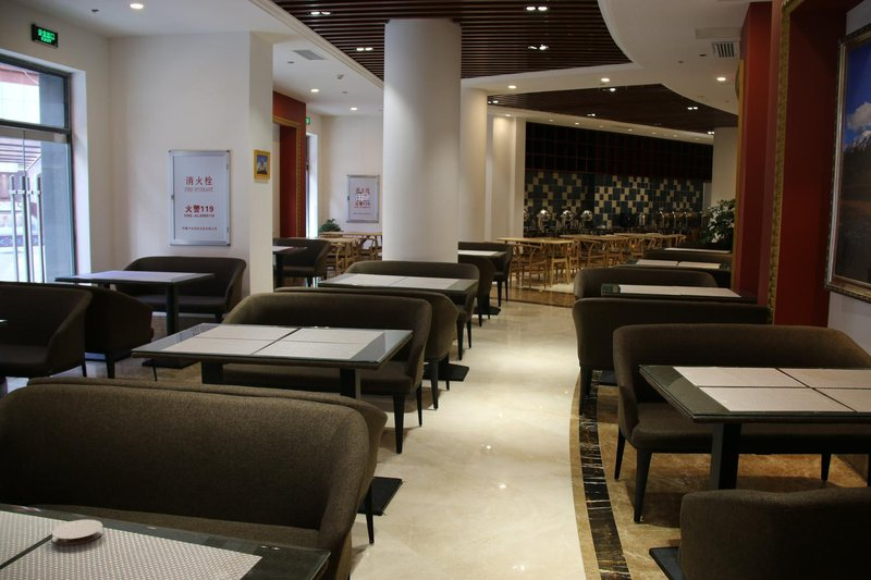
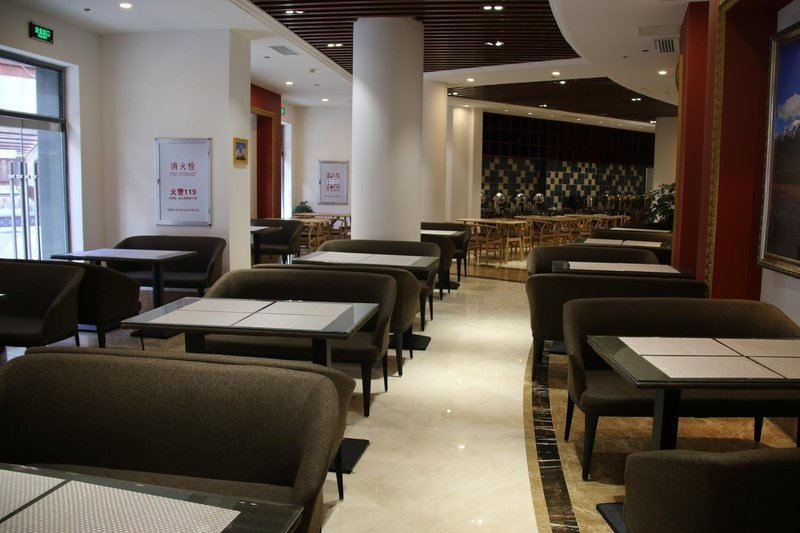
- coaster [51,519,105,546]
